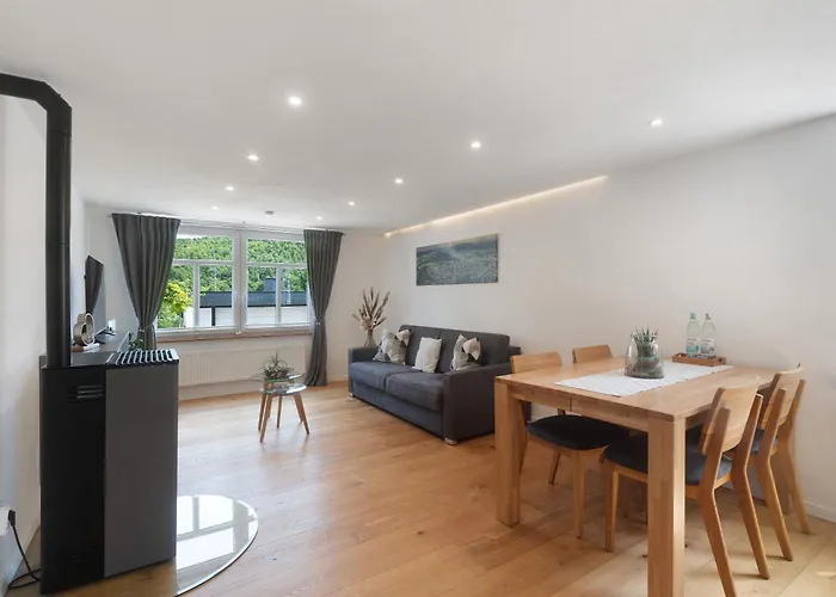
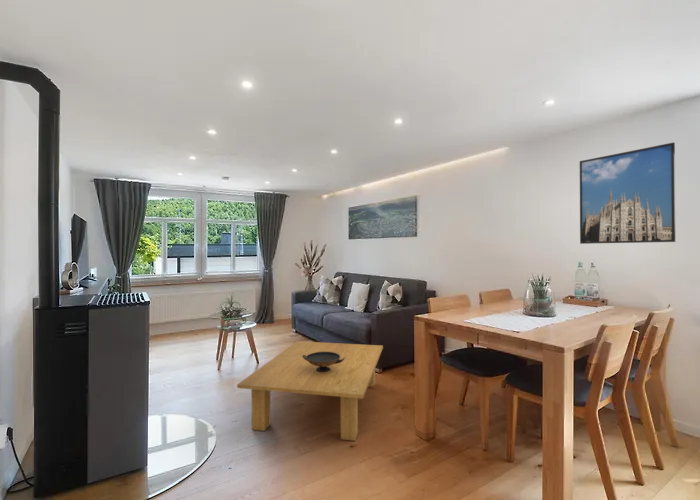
+ coffee table [236,340,384,442]
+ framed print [579,141,676,245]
+ decorative bowl [302,352,345,372]
